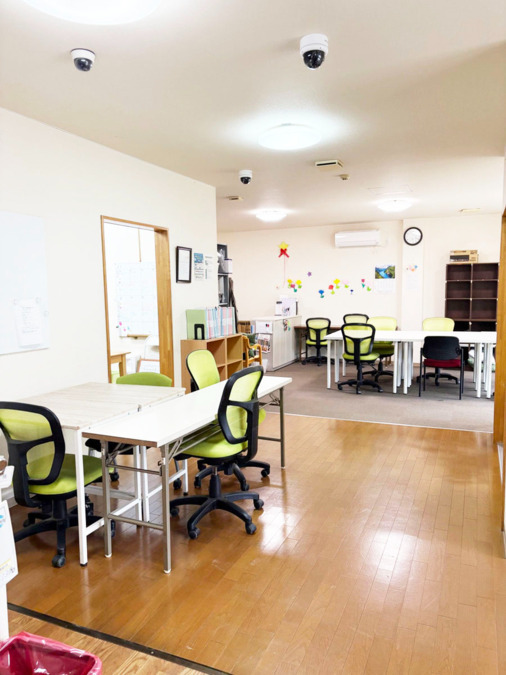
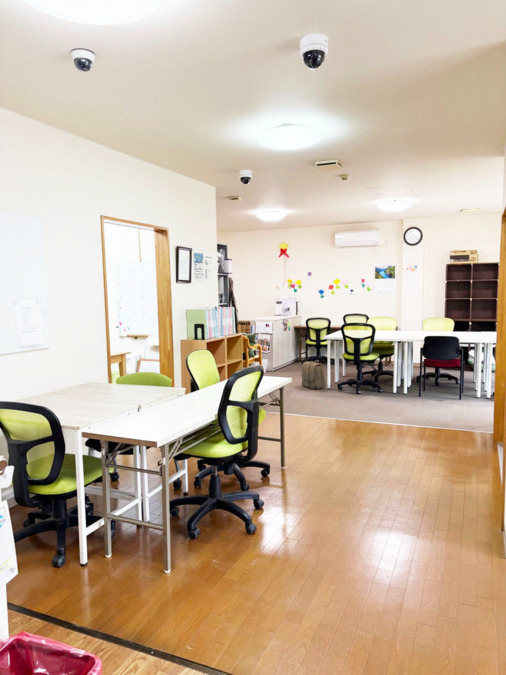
+ backpack [301,359,326,390]
